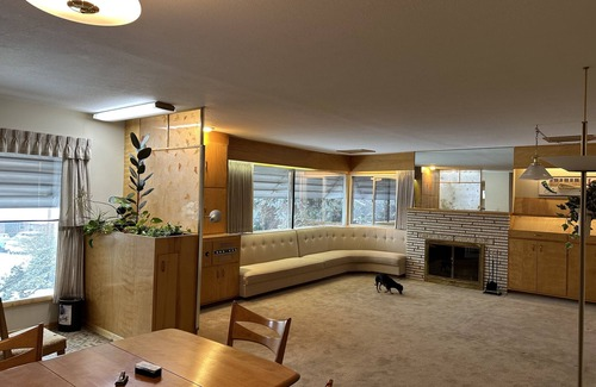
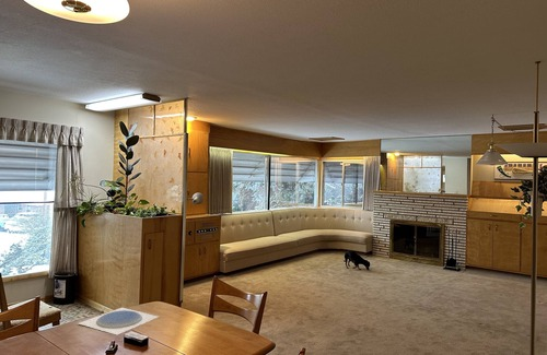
+ plate [78,307,159,336]
